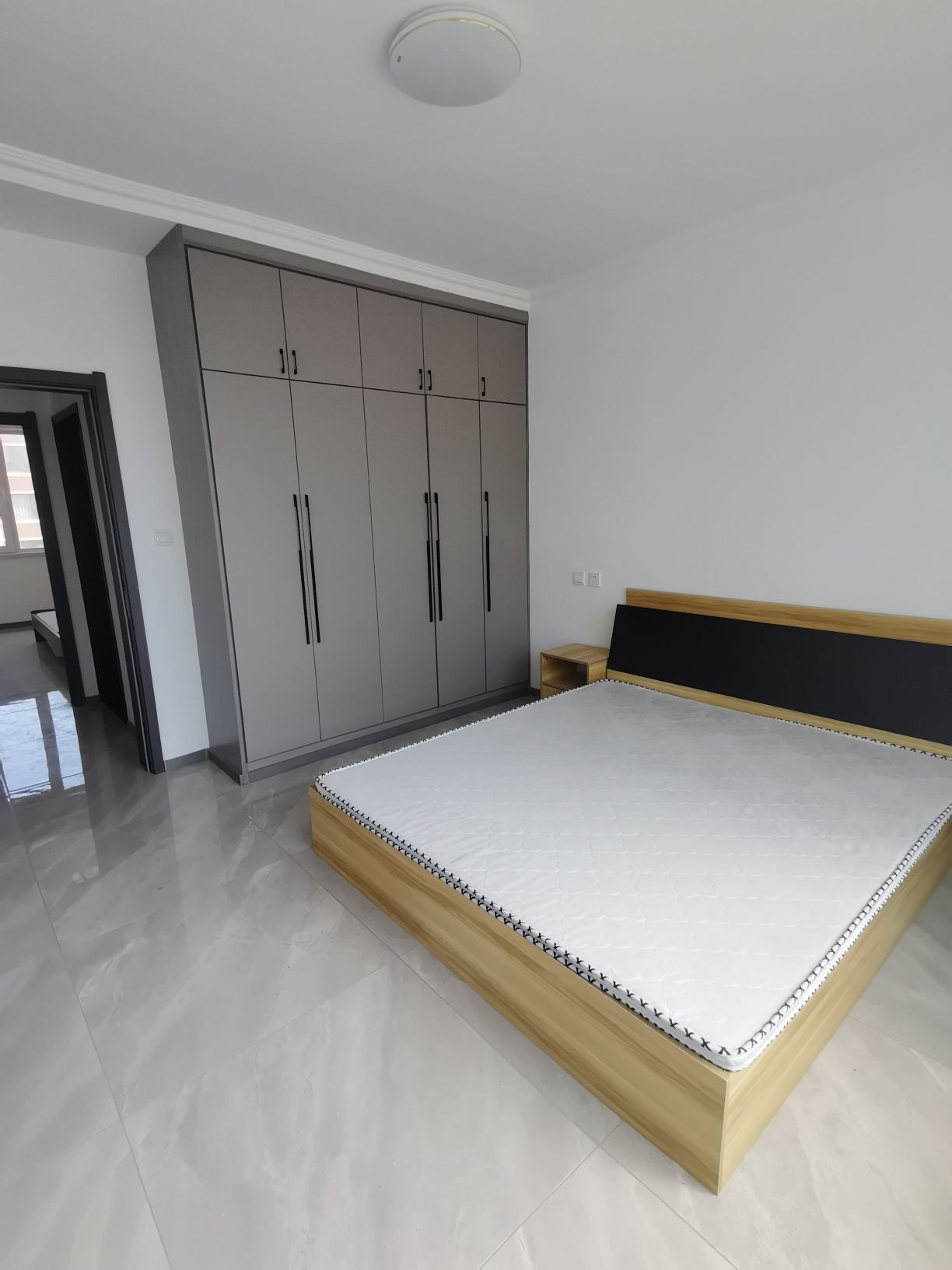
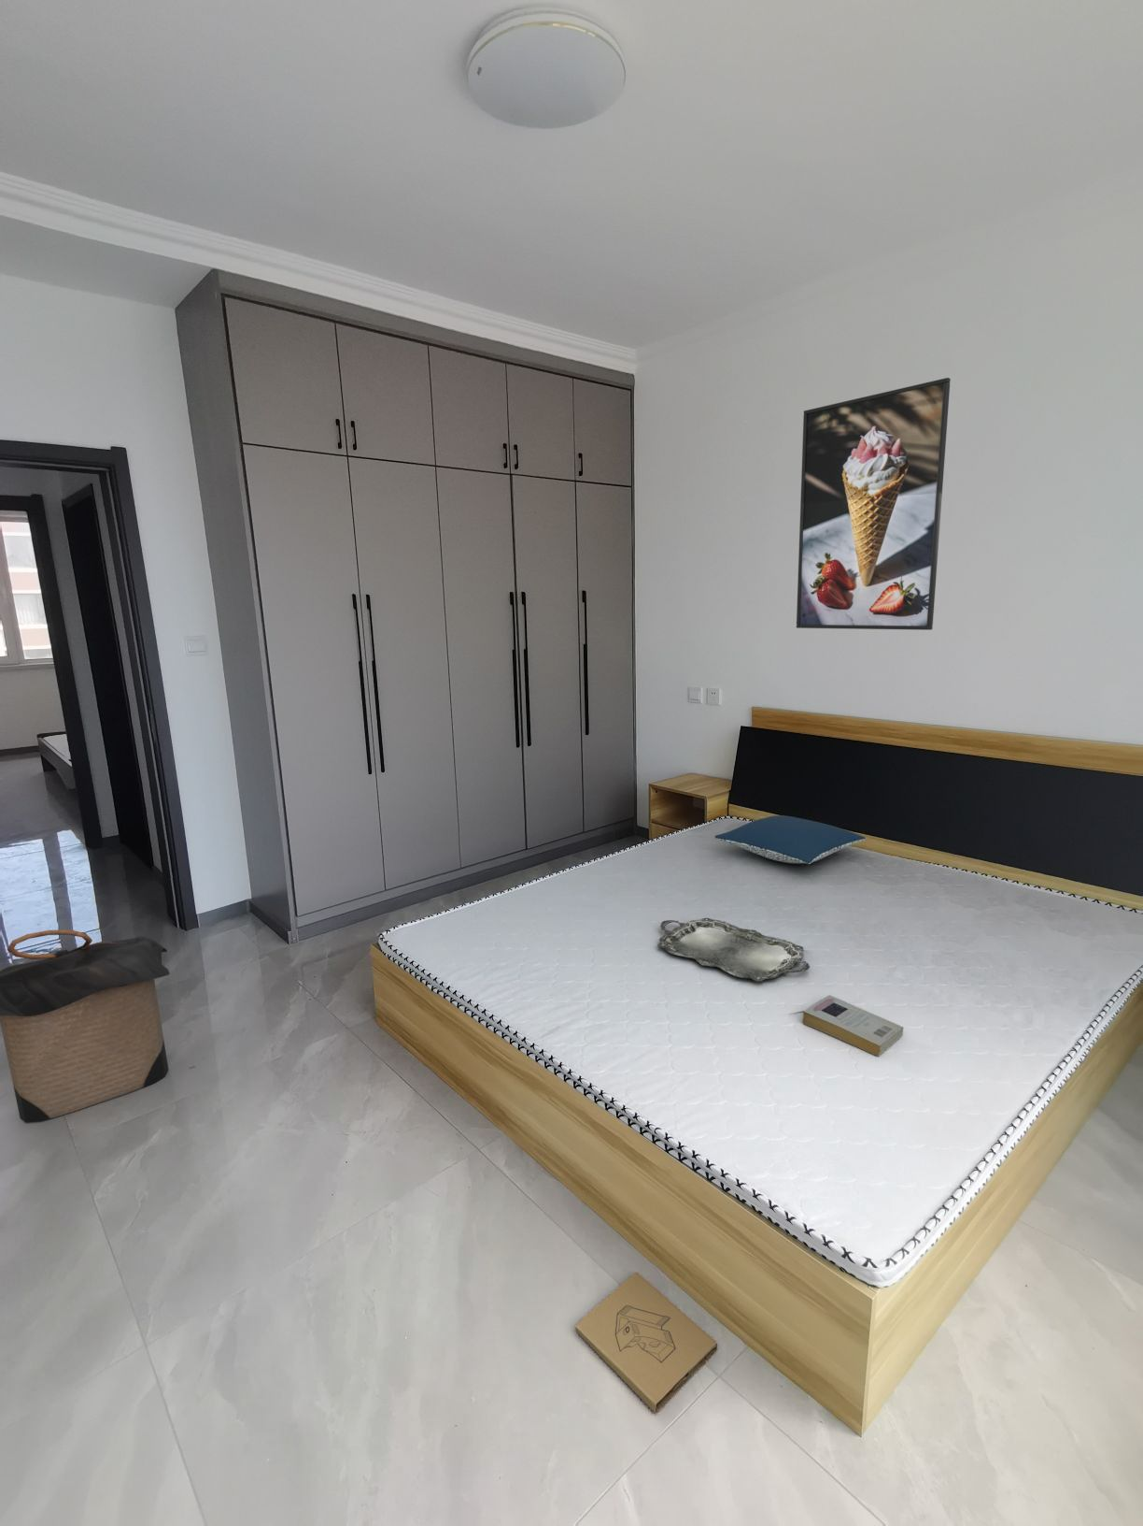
+ book [802,994,904,1056]
+ laundry hamper [0,929,170,1123]
+ box [574,1271,718,1414]
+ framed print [796,377,952,631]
+ serving tray [657,917,810,983]
+ pillow [714,815,867,865]
